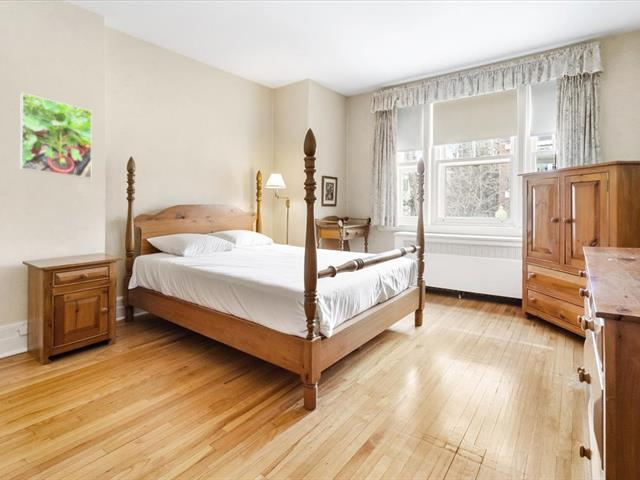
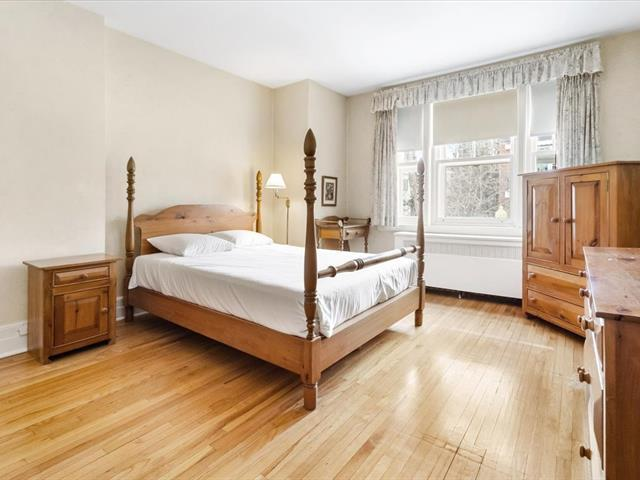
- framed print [19,92,93,179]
